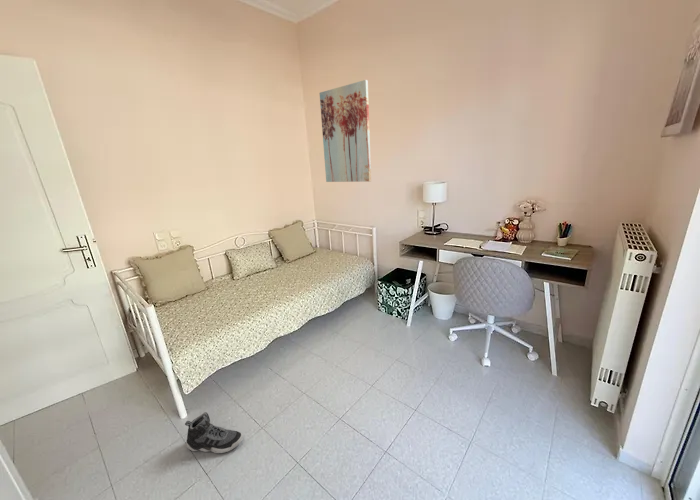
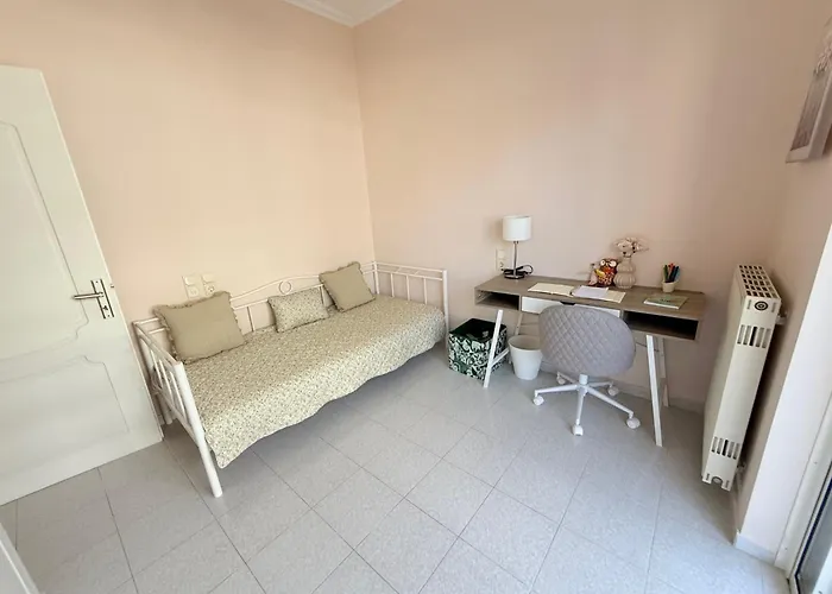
- wall art [319,79,372,183]
- sneaker [184,411,244,454]
